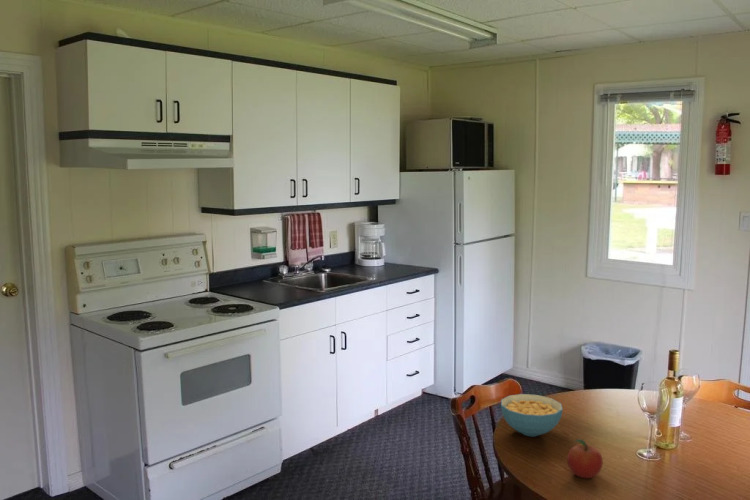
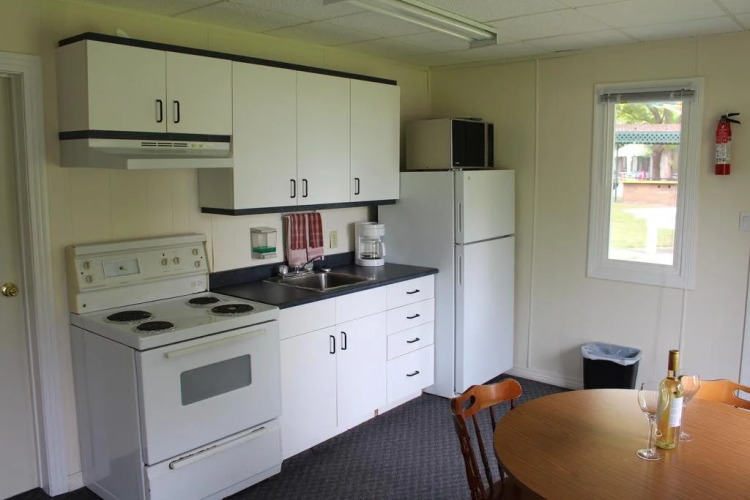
- fruit [566,438,604,479]
- cereal bowl [500,393,564,437]
